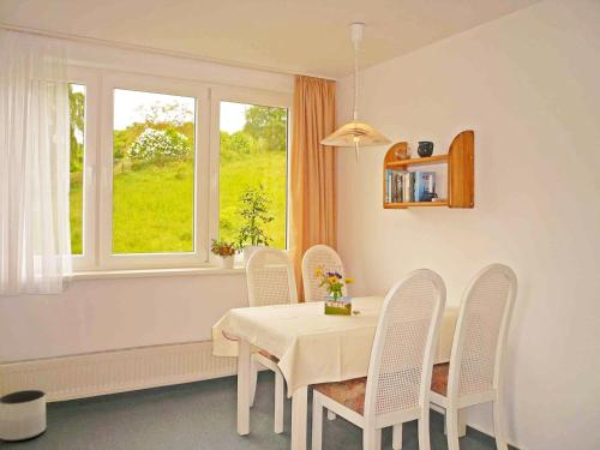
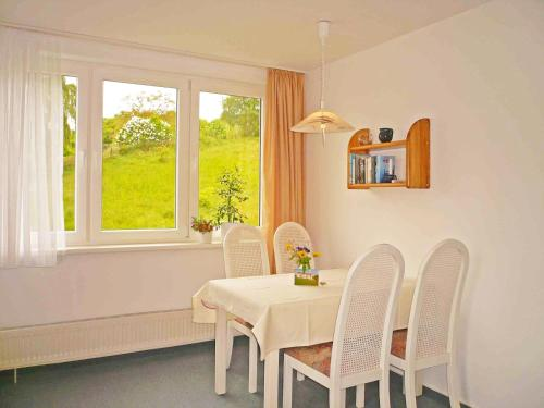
- planter [0,389,47,443]
